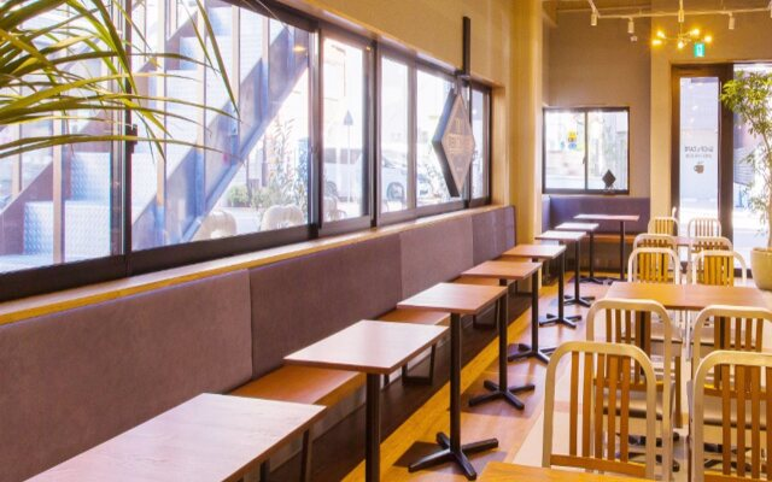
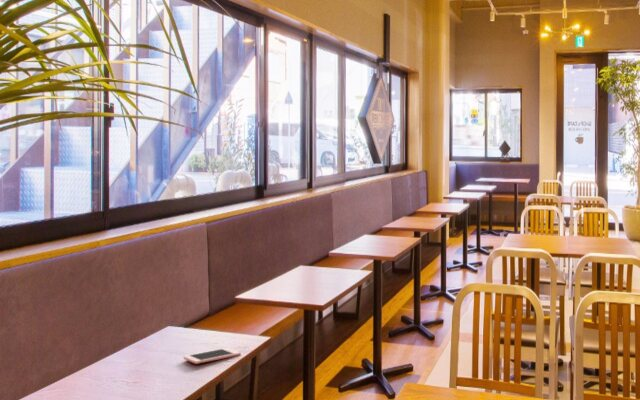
+ cell phone [183,347,242,365]
